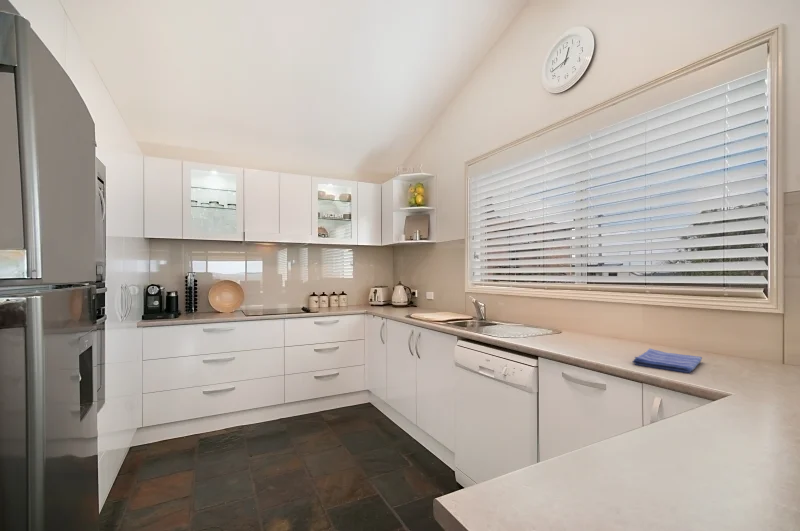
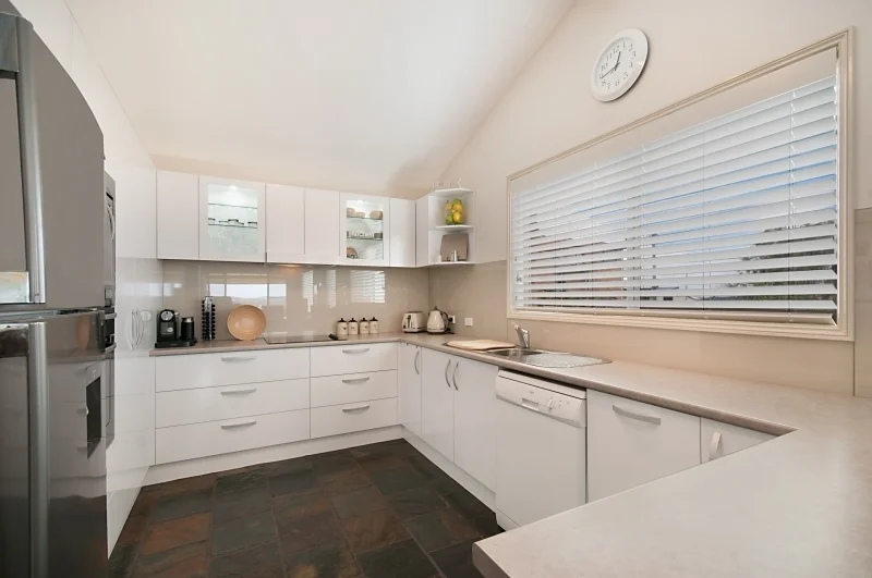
- dish towel [631,348,703,374]
